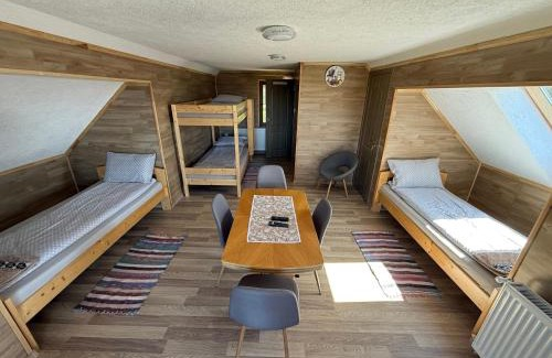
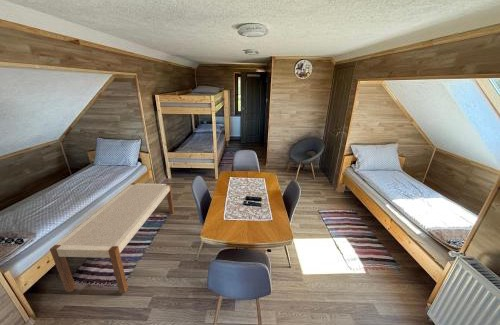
+ bench [49,182,175,294]
